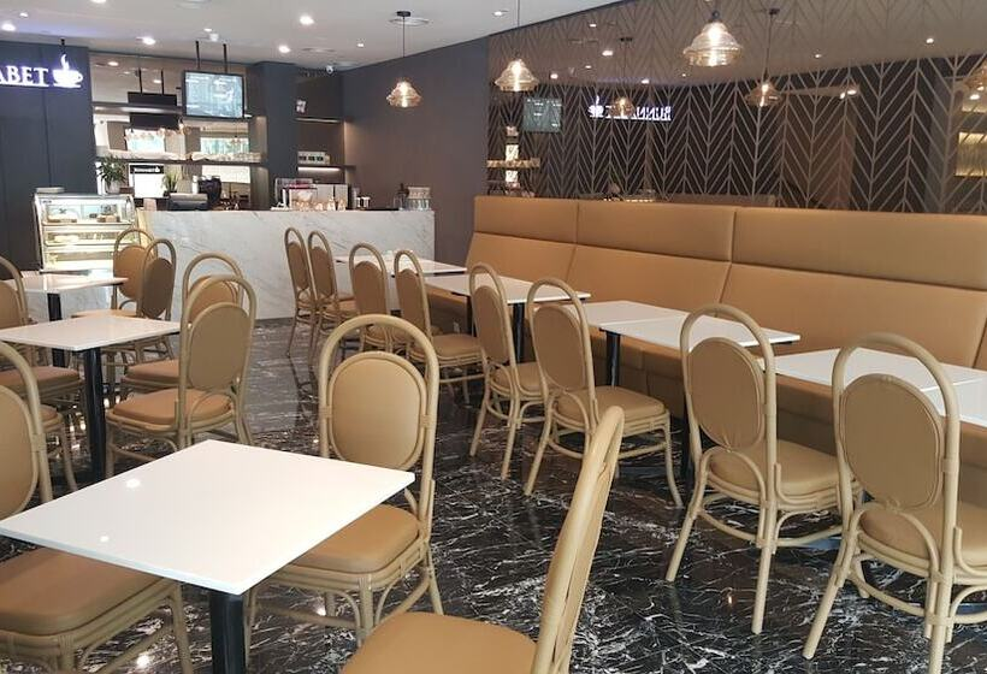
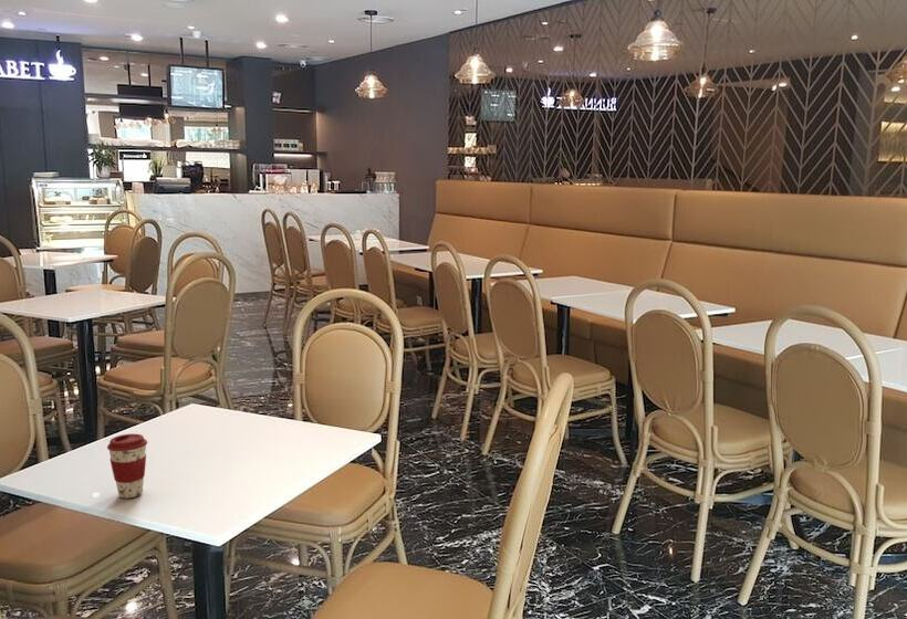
+ coffee cup [106,433,148,500]
